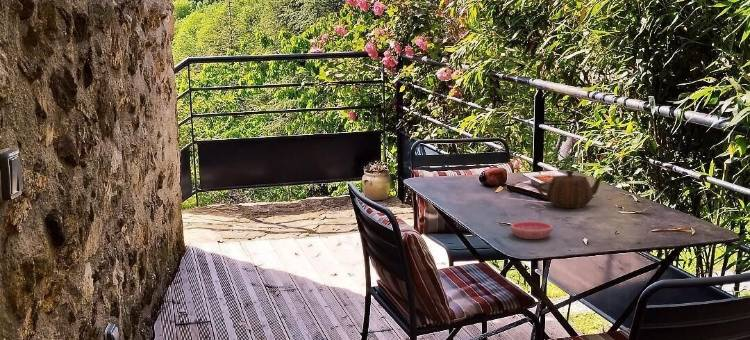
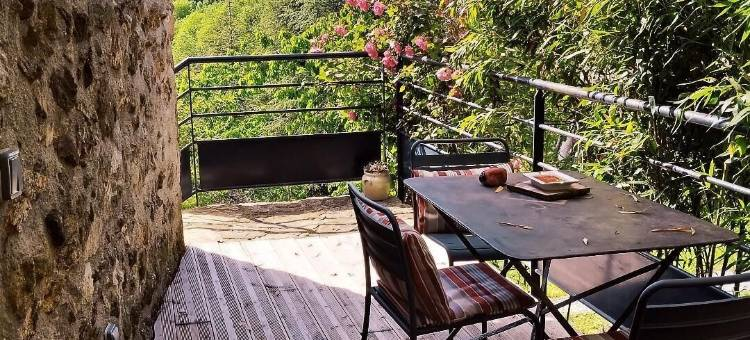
- saucer [510,221,554,240]
- teapot [536,169,606,209]
